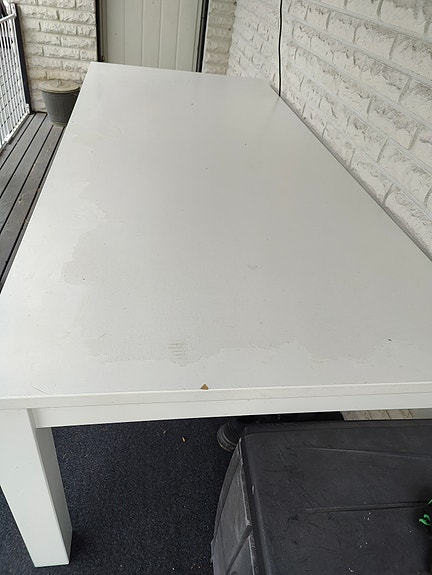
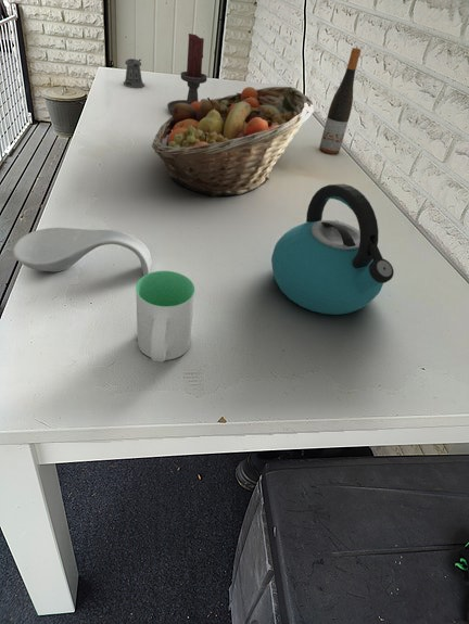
+ candle holder [166,33,208,114]
+ pepper shaker [123,58,145,89]
+ kettle [270,183,395,316]
+ wine bottle [319,47,362,155]
+ fruit basket [151,86,315,198]
+ mug [135,270,195,362]
+ spoon rest [12,227,153,276]
